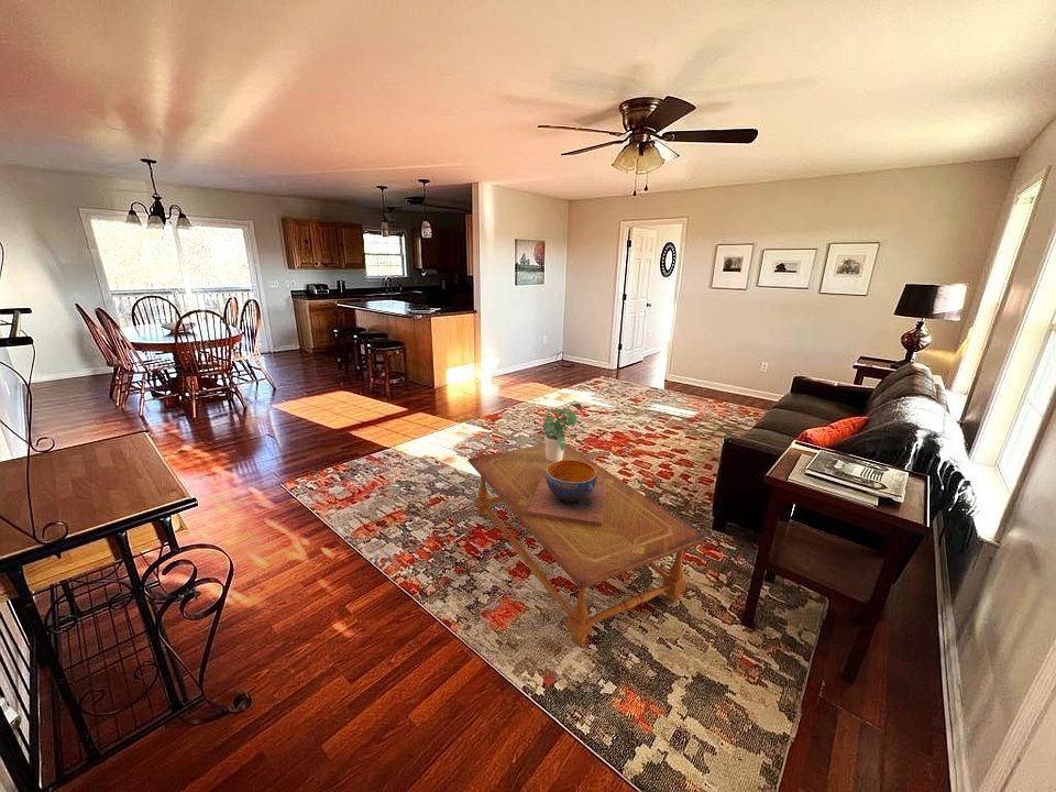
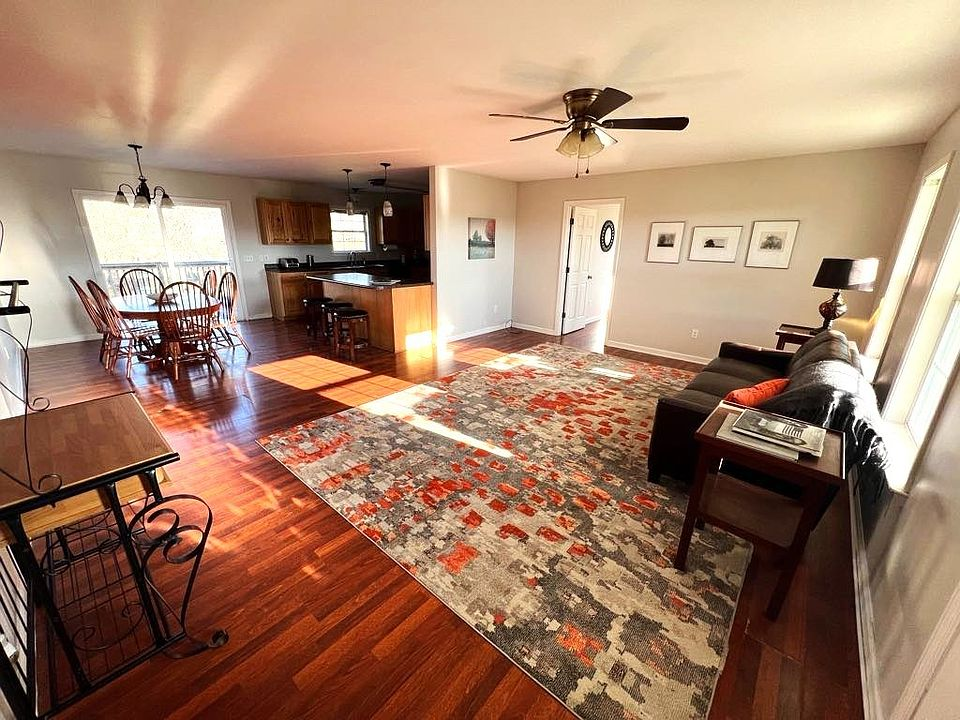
- decorative bowl [527,460,607,527]
- coffee table [466,443,708,646]
- potted plant [541,402,583,462]
